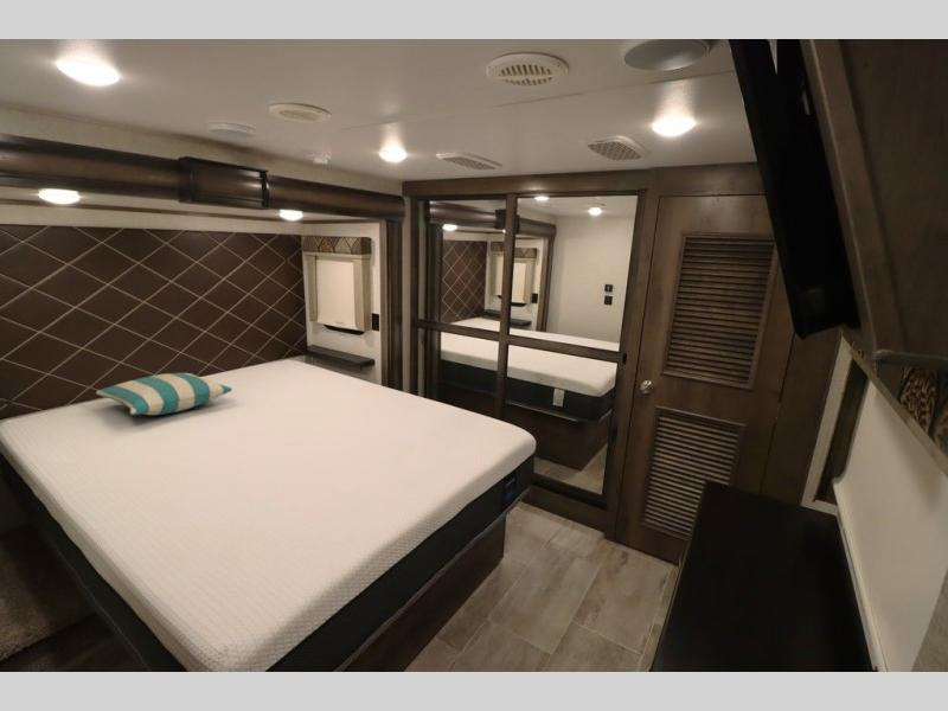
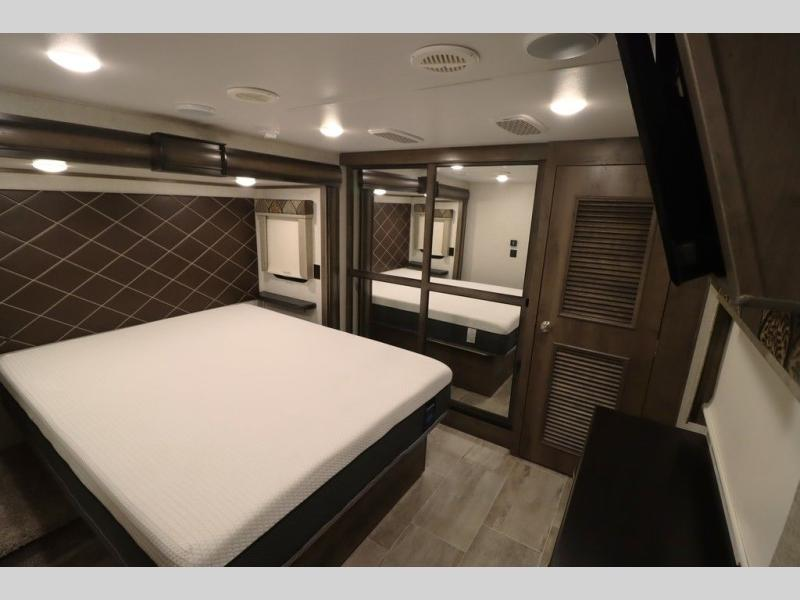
- pillow [95,372,233,416]
